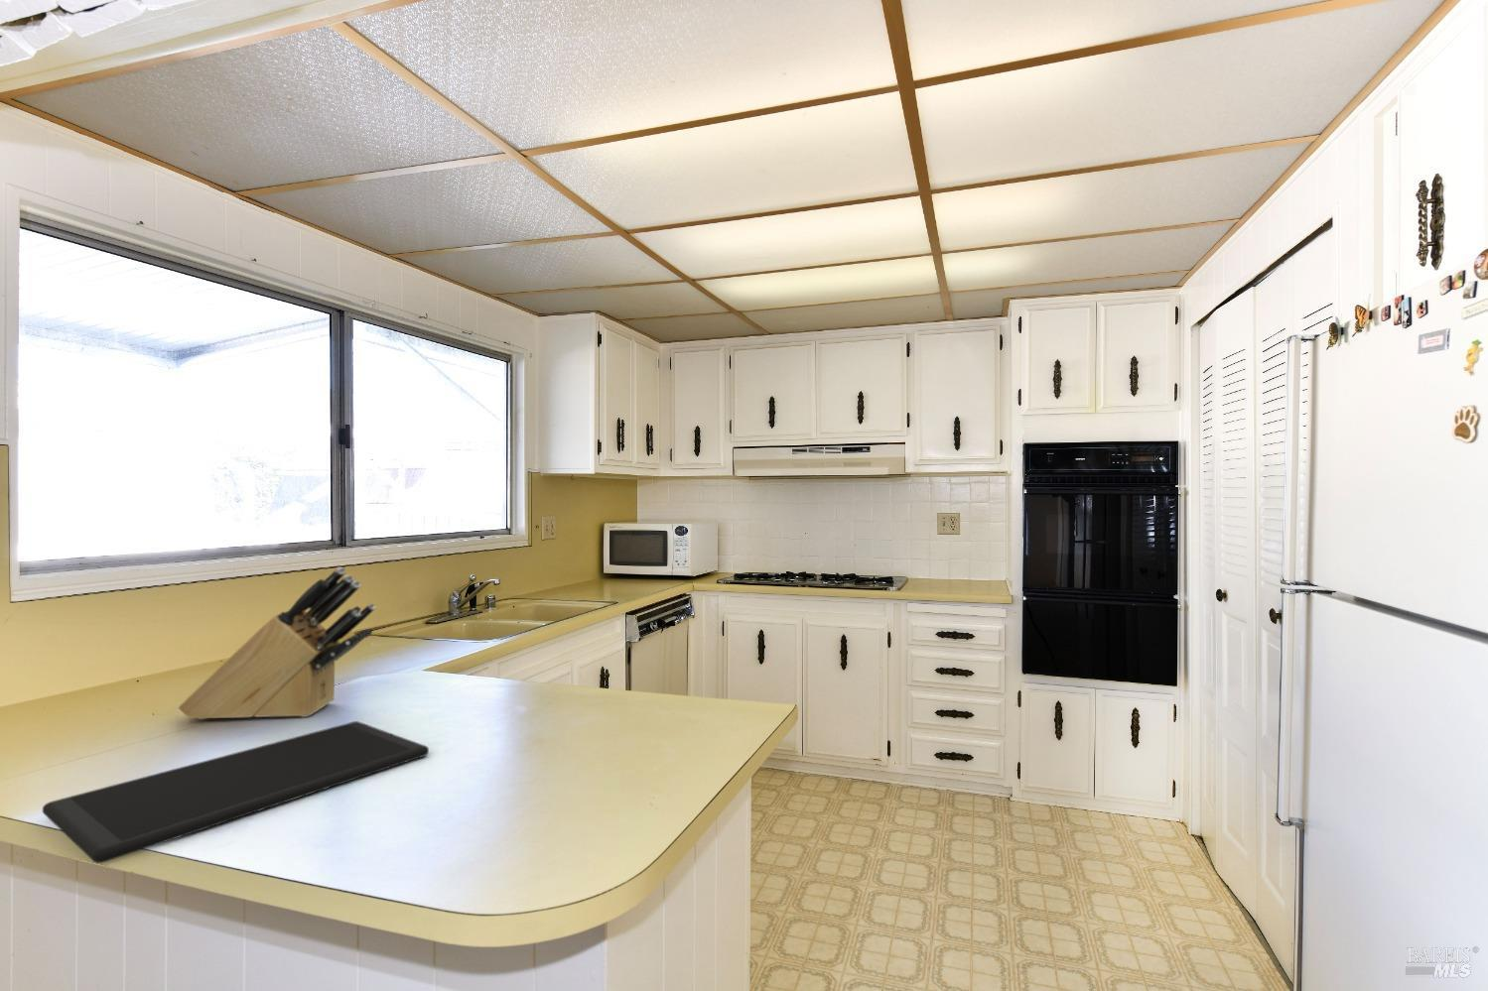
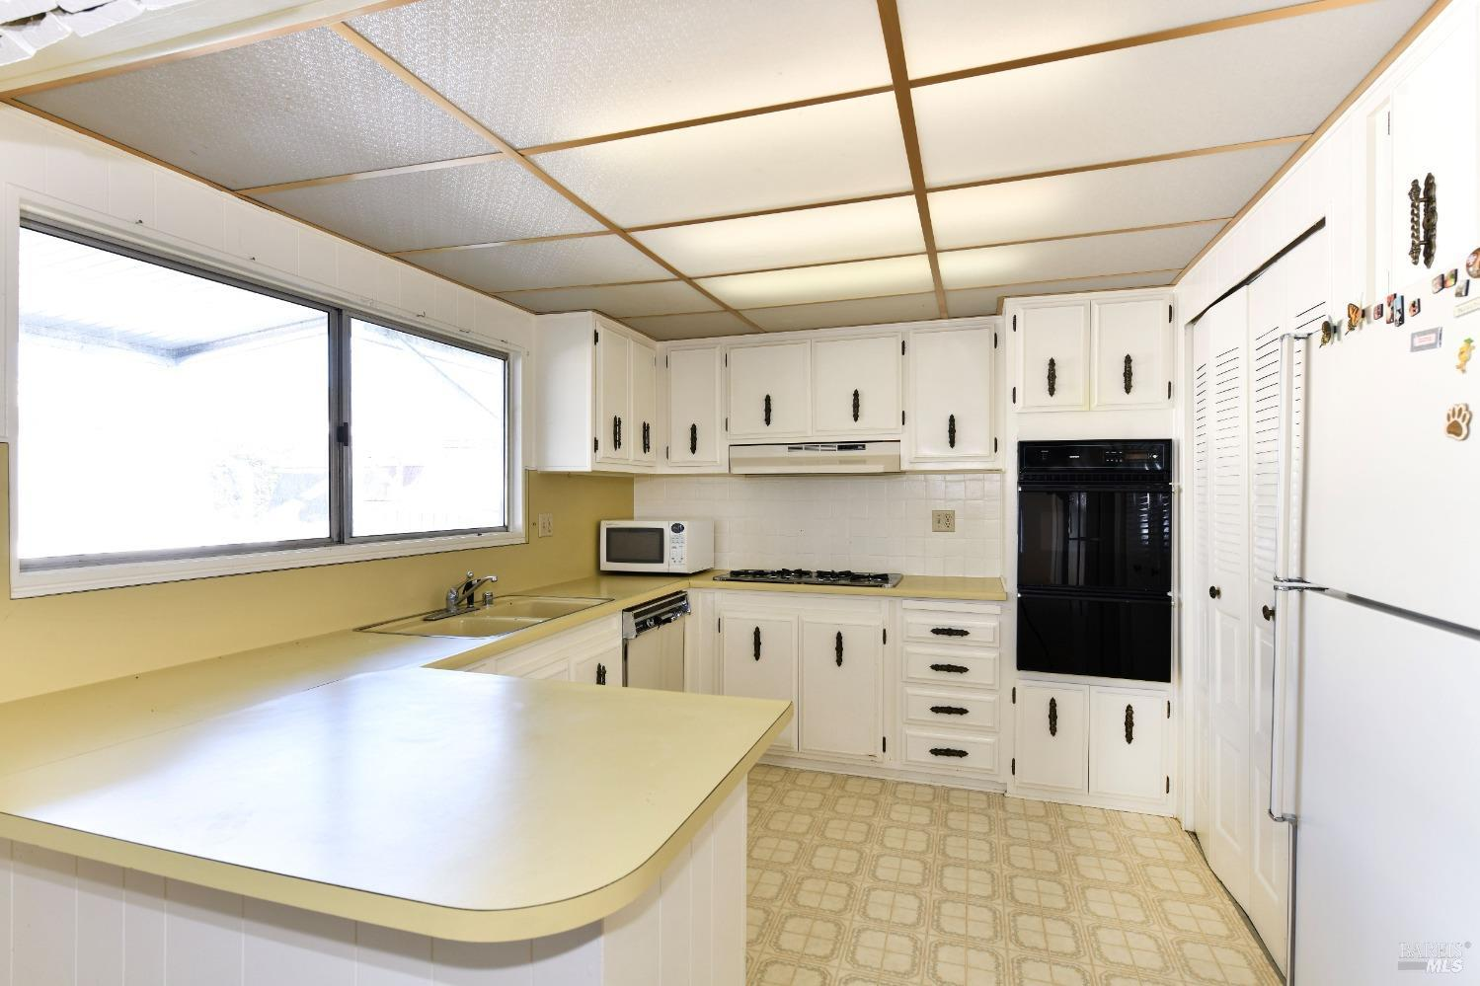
- cutting board [42,720,430,864]
- knife block [178,566,376,720]
